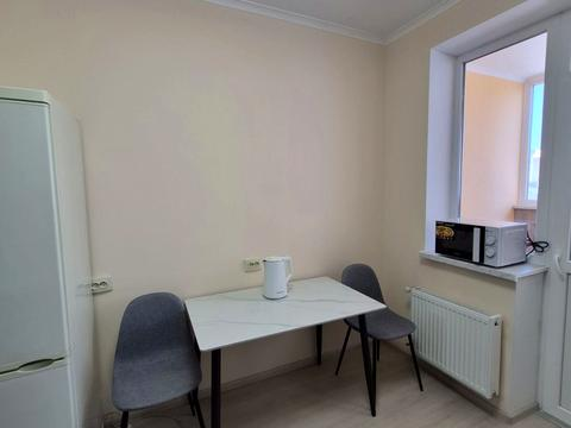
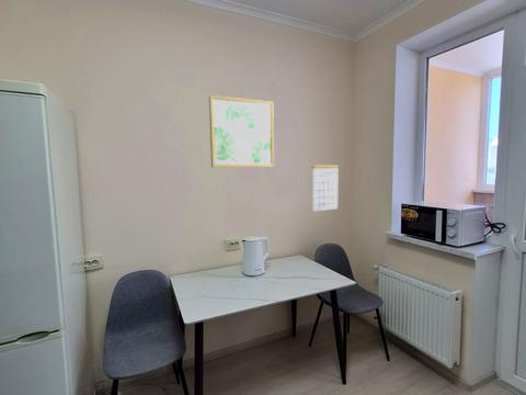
+ wall art [208,94,275,168]
+ calendar [311,156,340,212]
